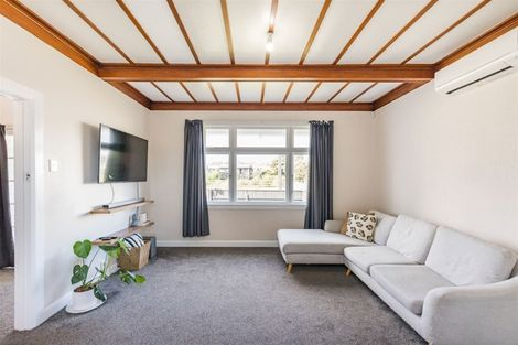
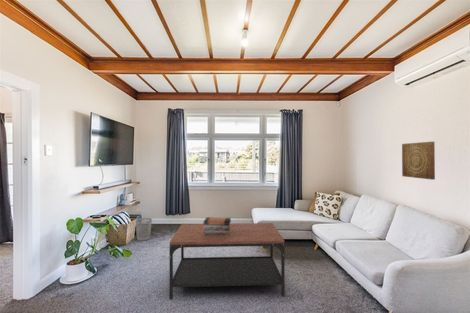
+ book stack [202,216,232,236]
+ coffee table [169,222,286,300]
+ wall art [401,141,436,181]
+ wastebasket [135,217,153,242]
